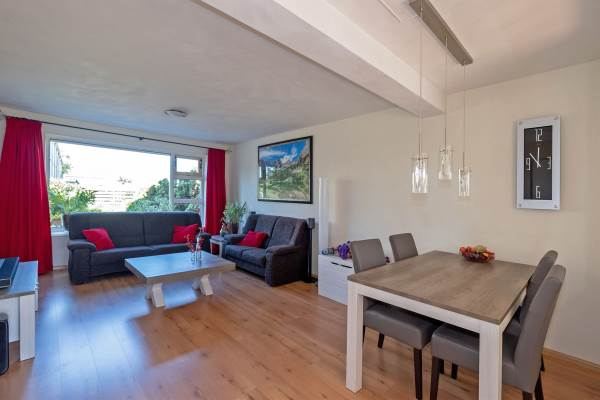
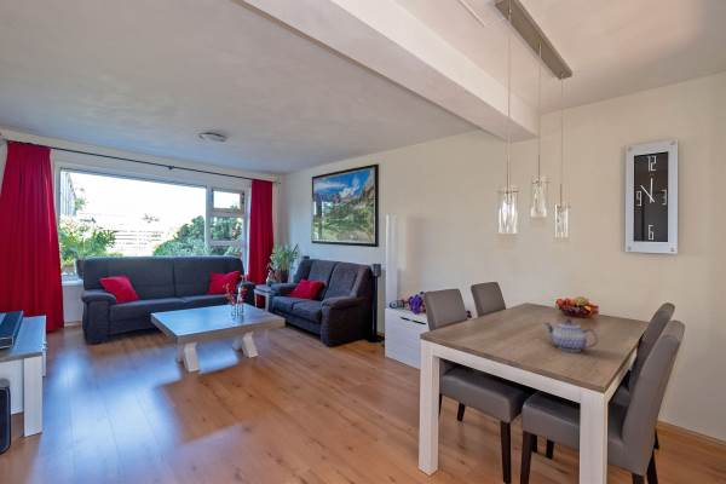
+ teapot [543,318,599,353]
